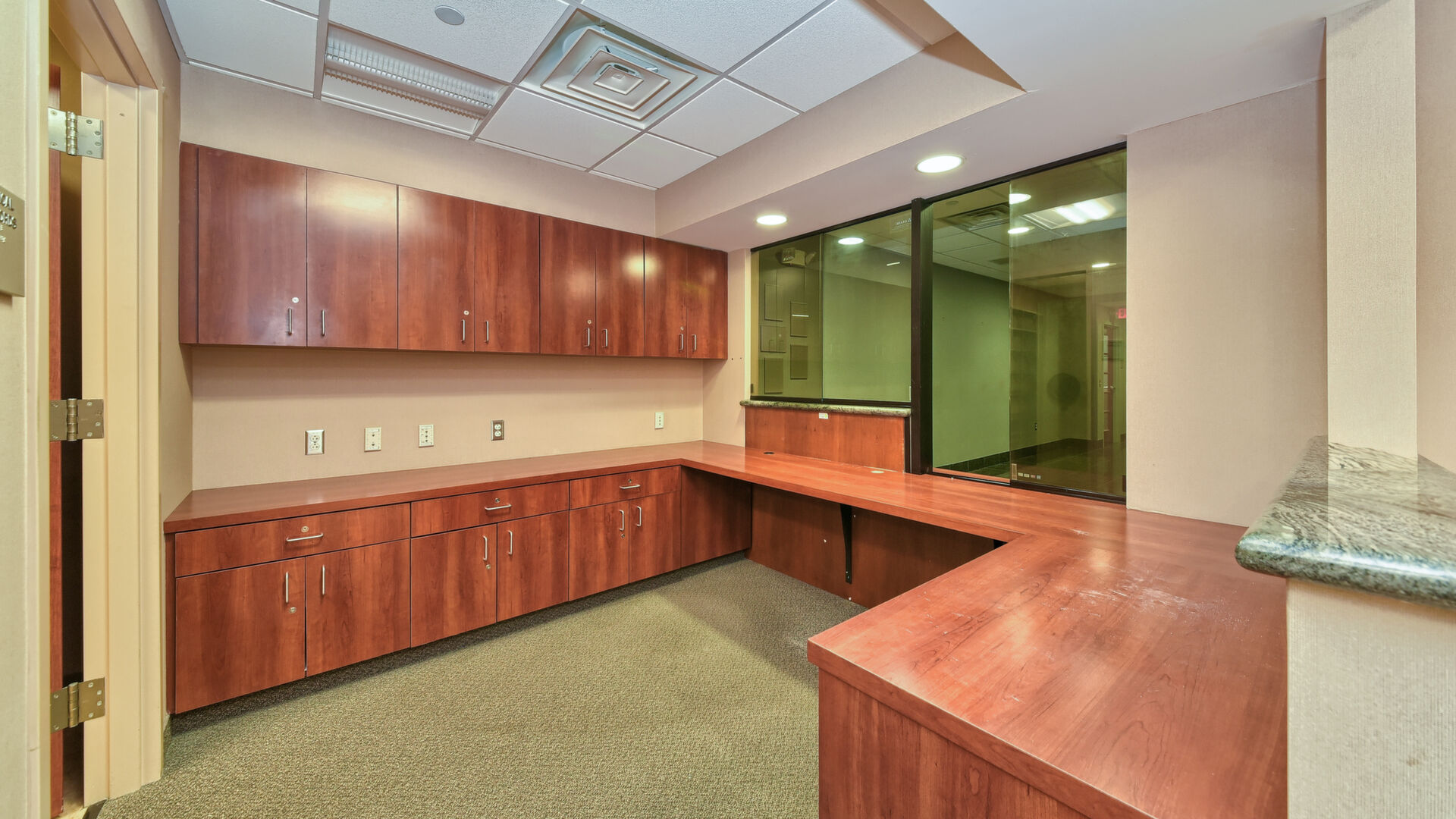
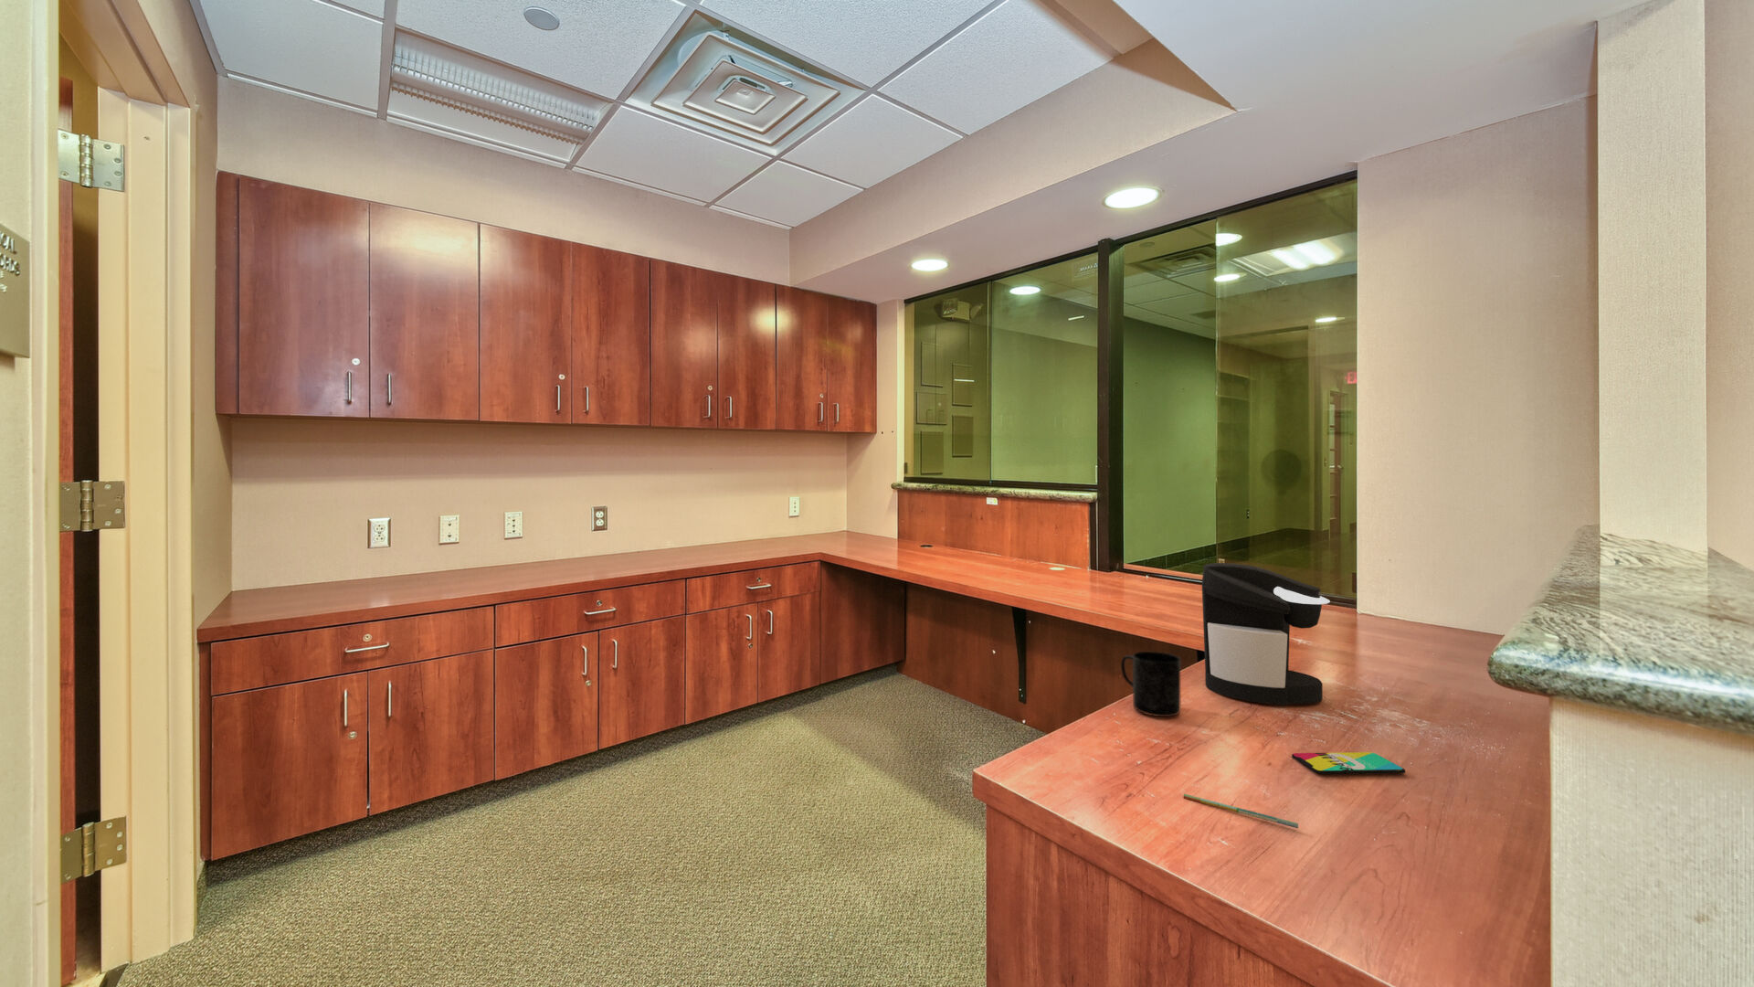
+ coffee maker [1201,562,1331,705]
+ mug [1120,651,1182,717]
+ smartphone [1291,751,1406,775]
+ pen [1183,793,1299,829]
